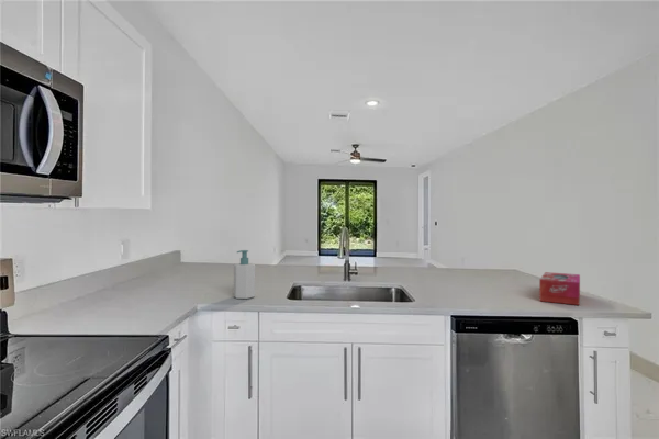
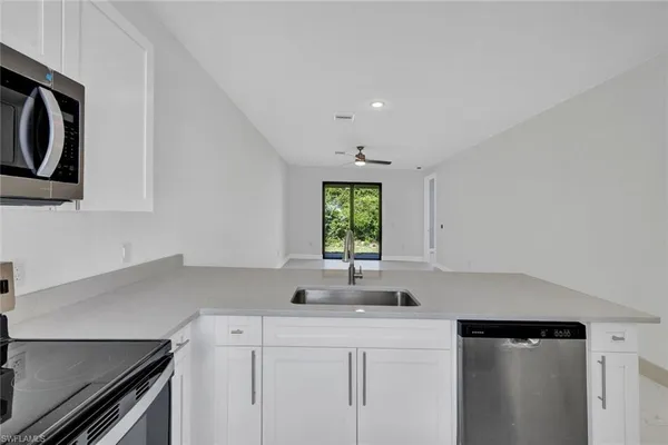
- tissue box [538,271,581,306]
- soap bottle [233,249,256,300]
